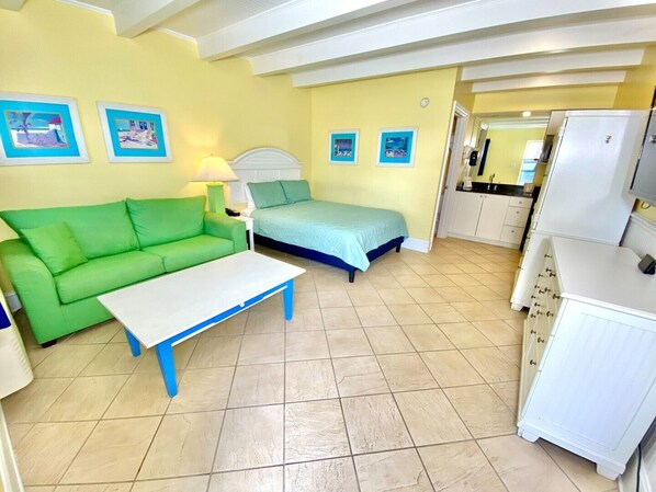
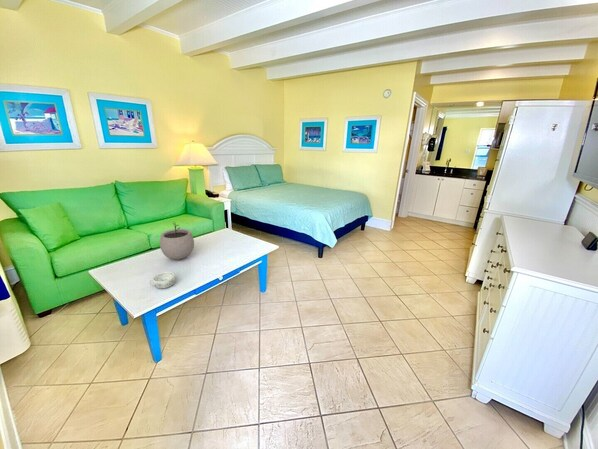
+ plant pot [159,221,195,261]
+ decorative bowl [149,271,176,289]
